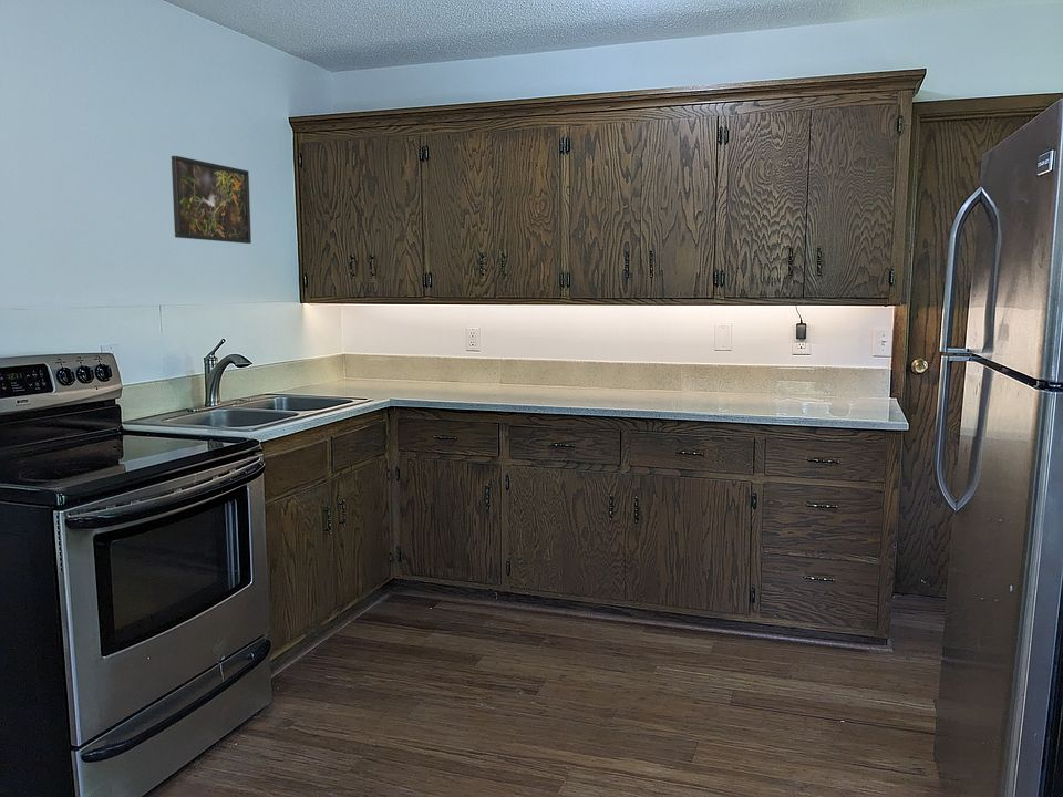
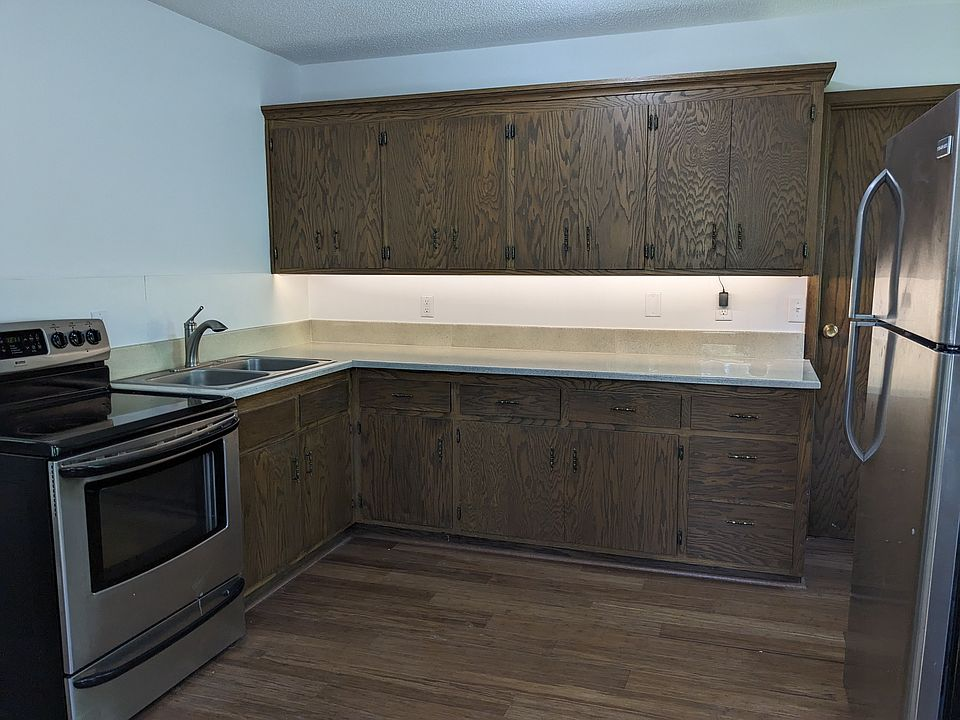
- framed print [171,155,252,245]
